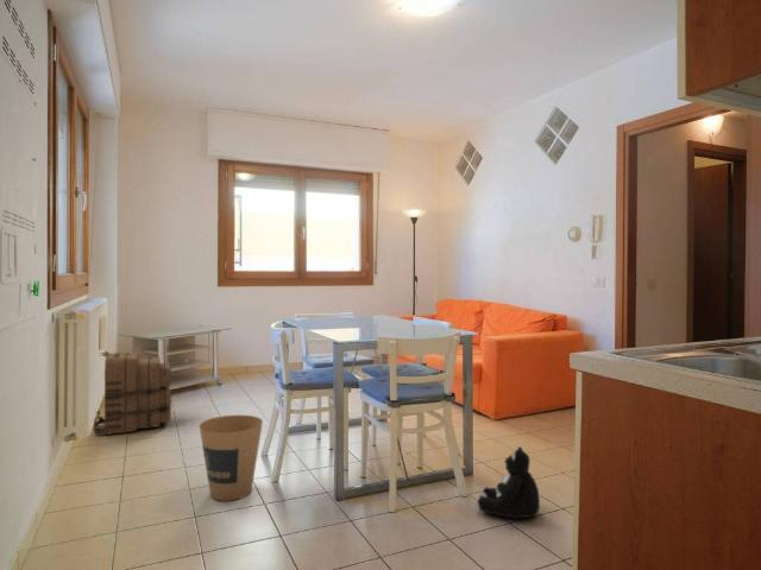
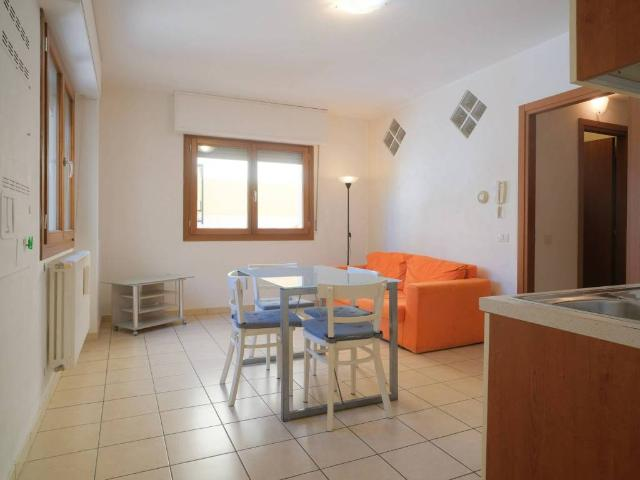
- plush toy [473,445,541,520]
- trash can [199,414,264,502]
- backpack [93,349,172,436]
